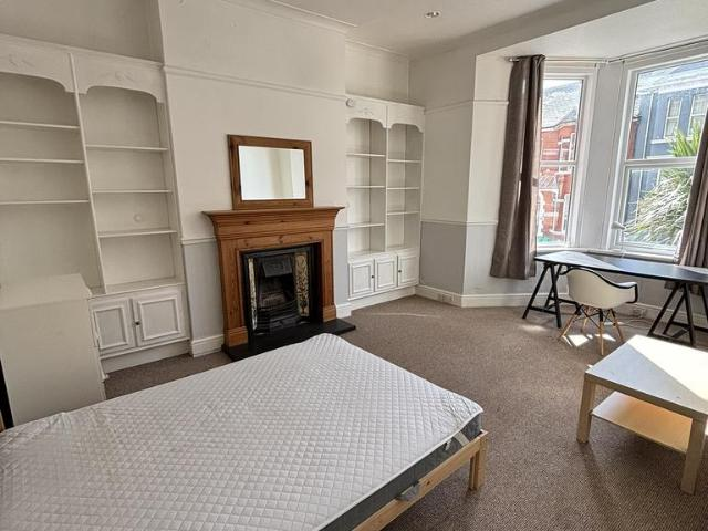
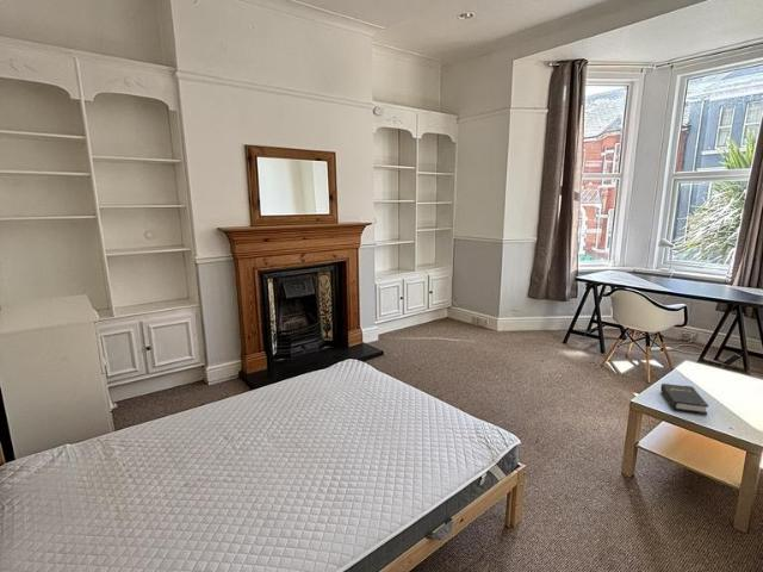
+ hardback book [659,383,709,416]
